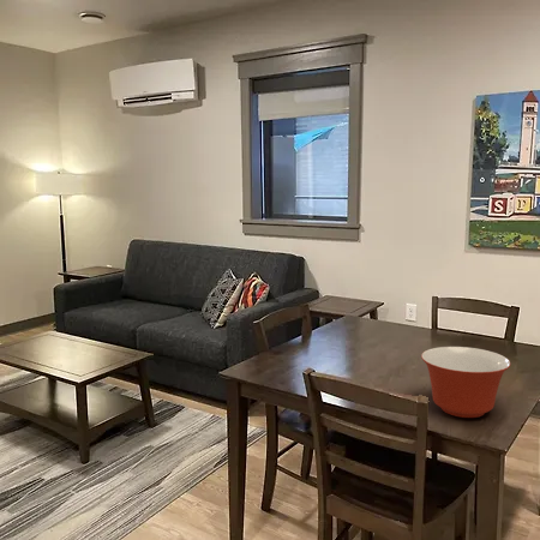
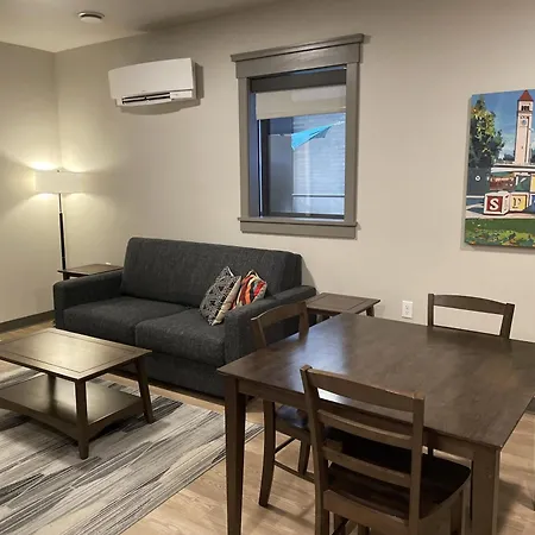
- mixing bowl [420,346,511,419]
